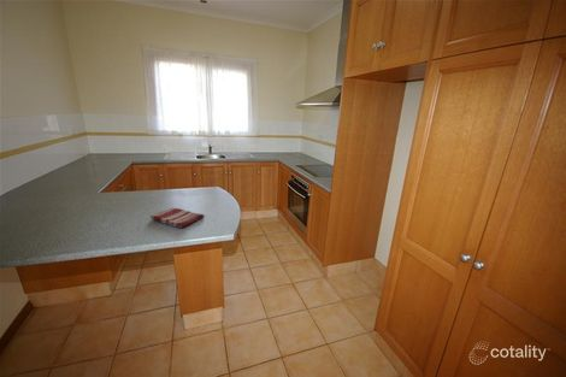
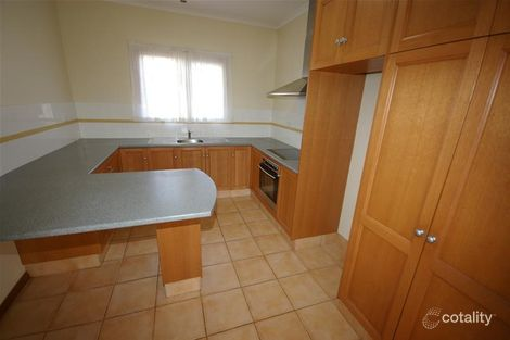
- dish towel [149,207,205,229]
